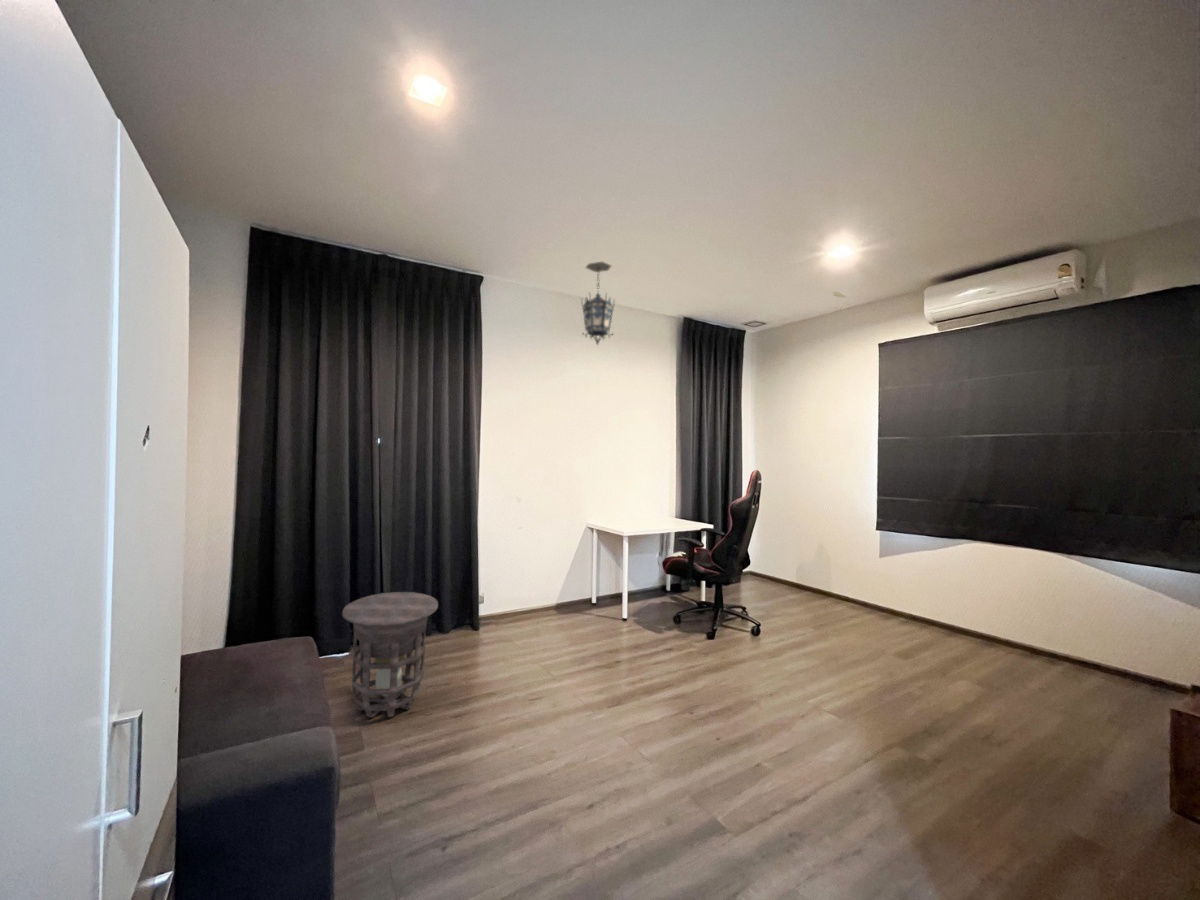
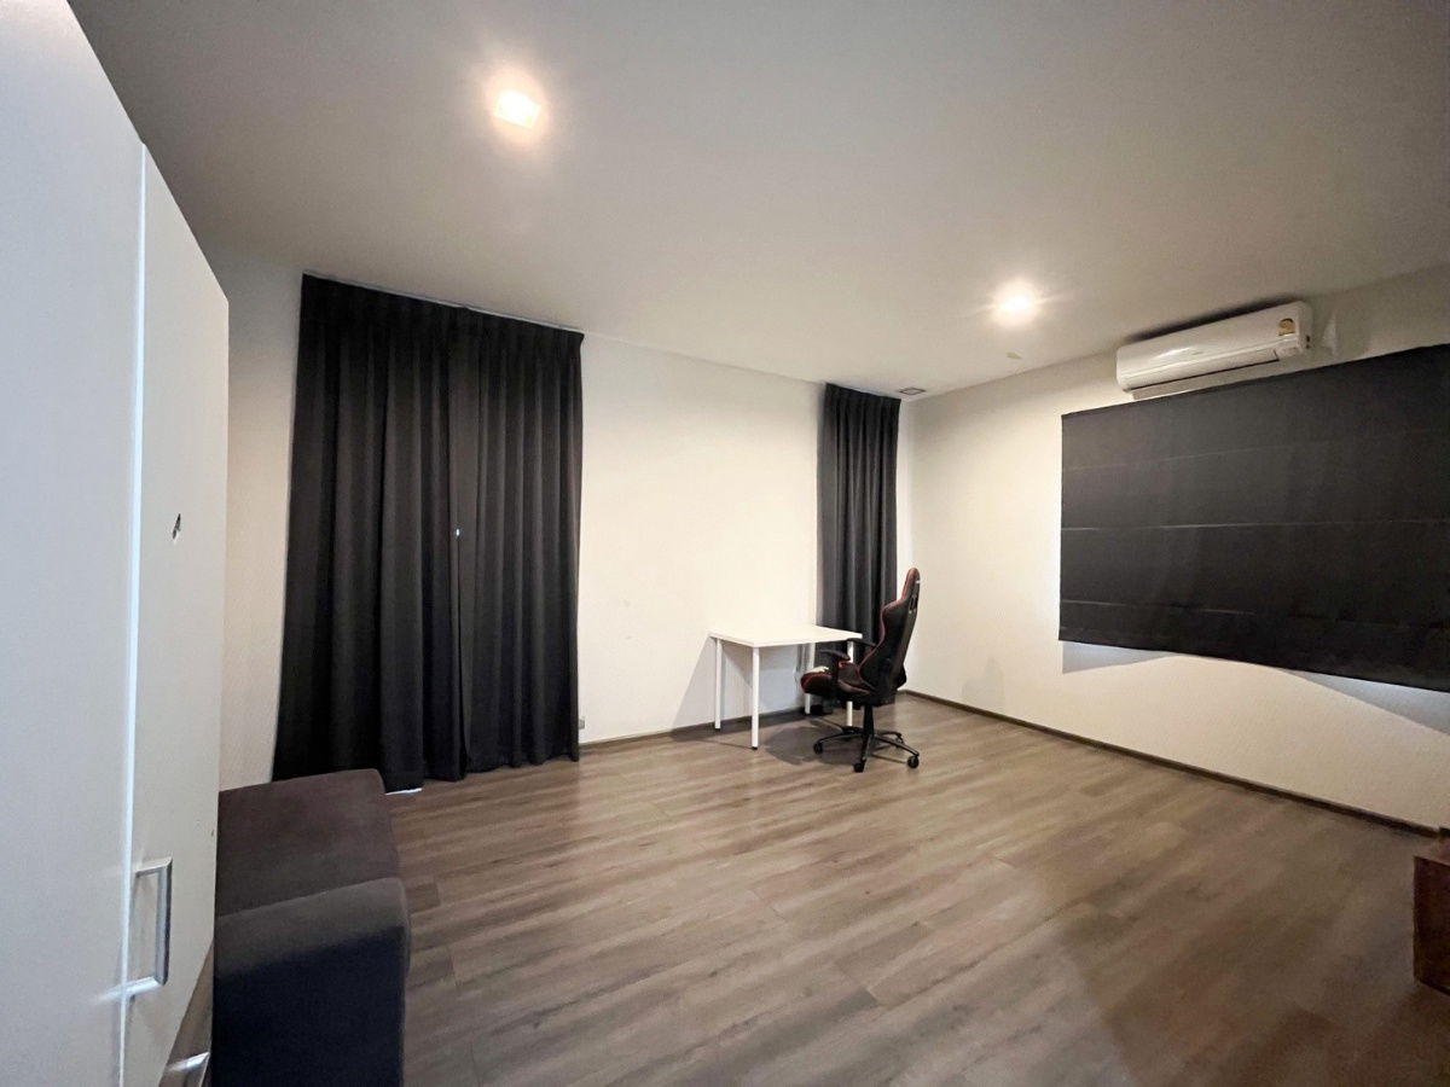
- side table [341,591,439,719]
- hanging lantern [580,261,616,346]
